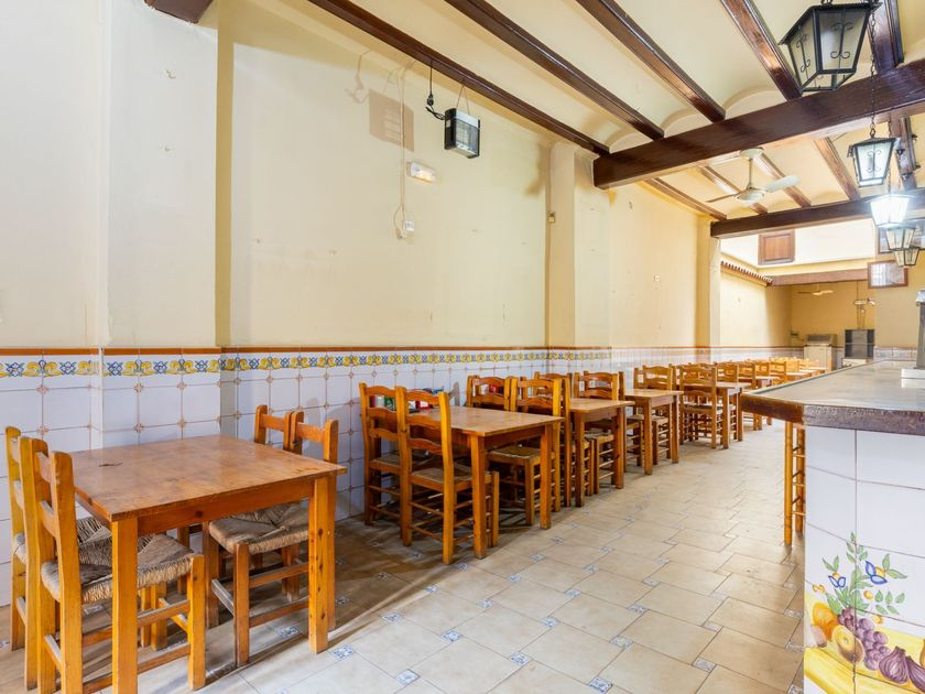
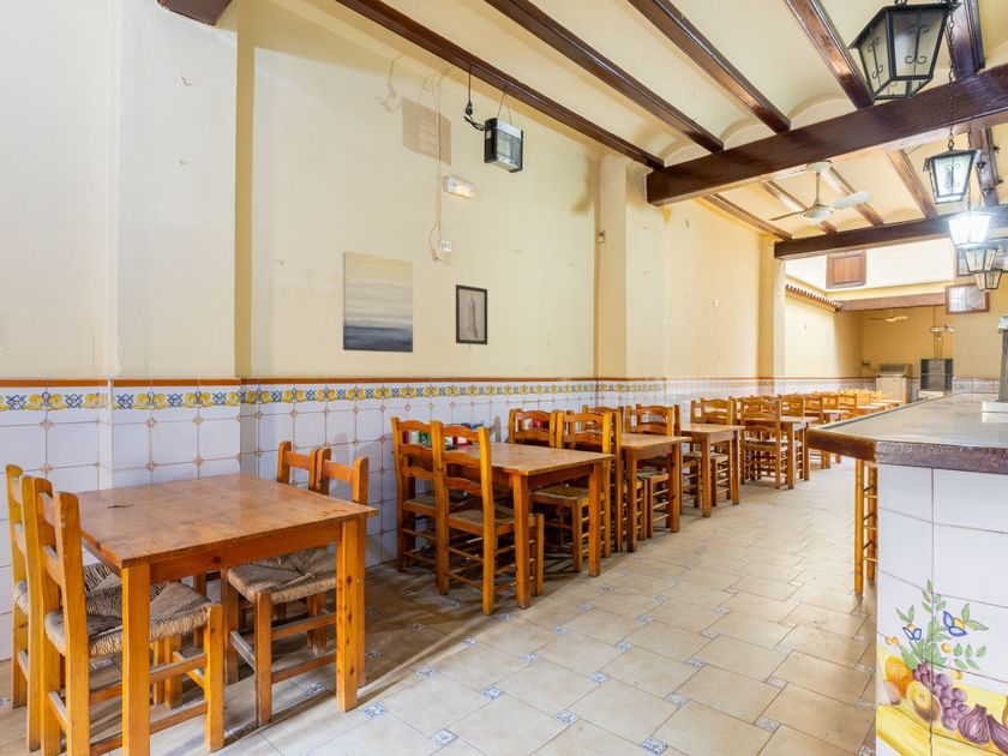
+ wall art [455,283,488,346]
+ wall art [342,250,414,354]
